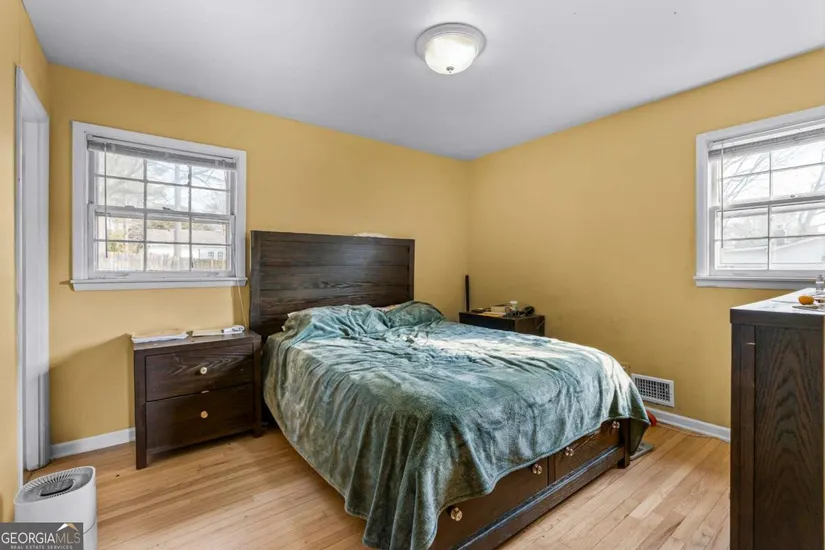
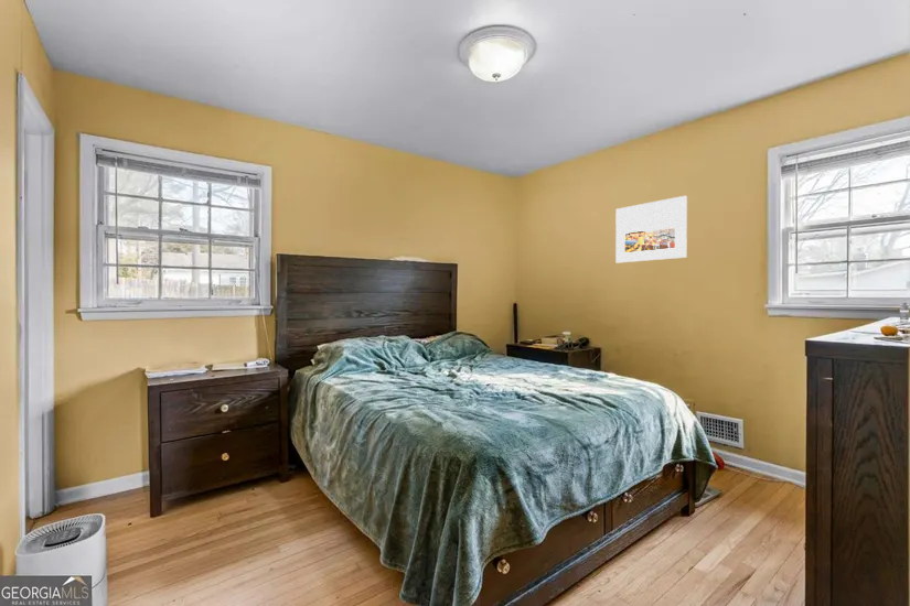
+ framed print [614,195,688,263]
